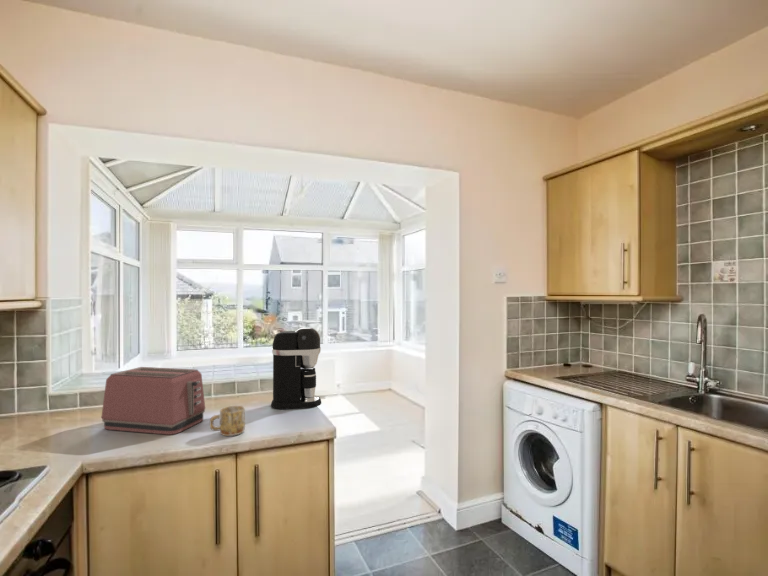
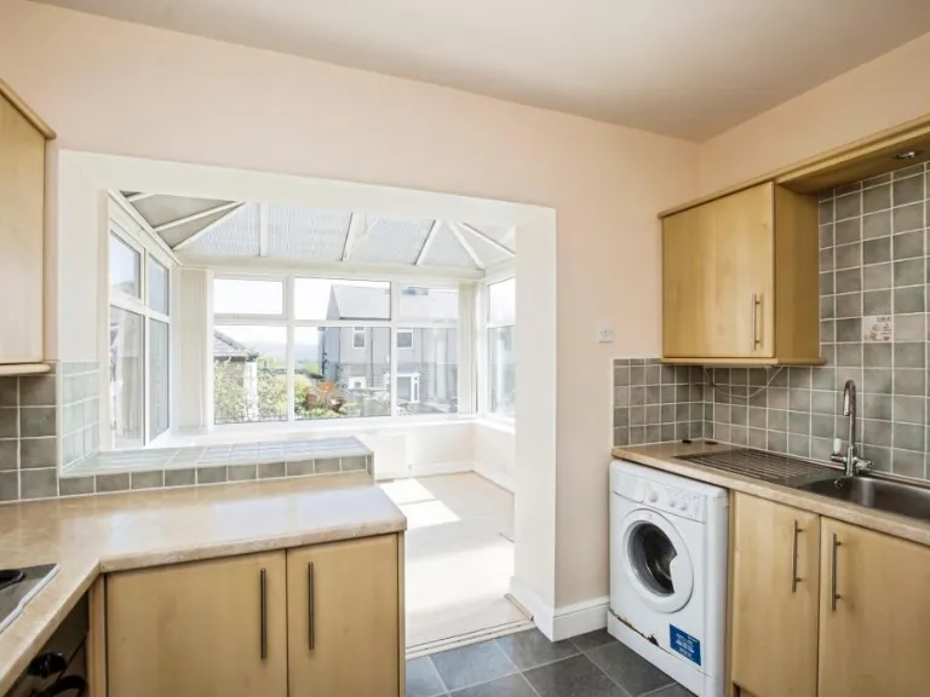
- coffee maker [270,326,322,410]
- toaster [100,366,206,436]
- mug [209,405,246,437]
